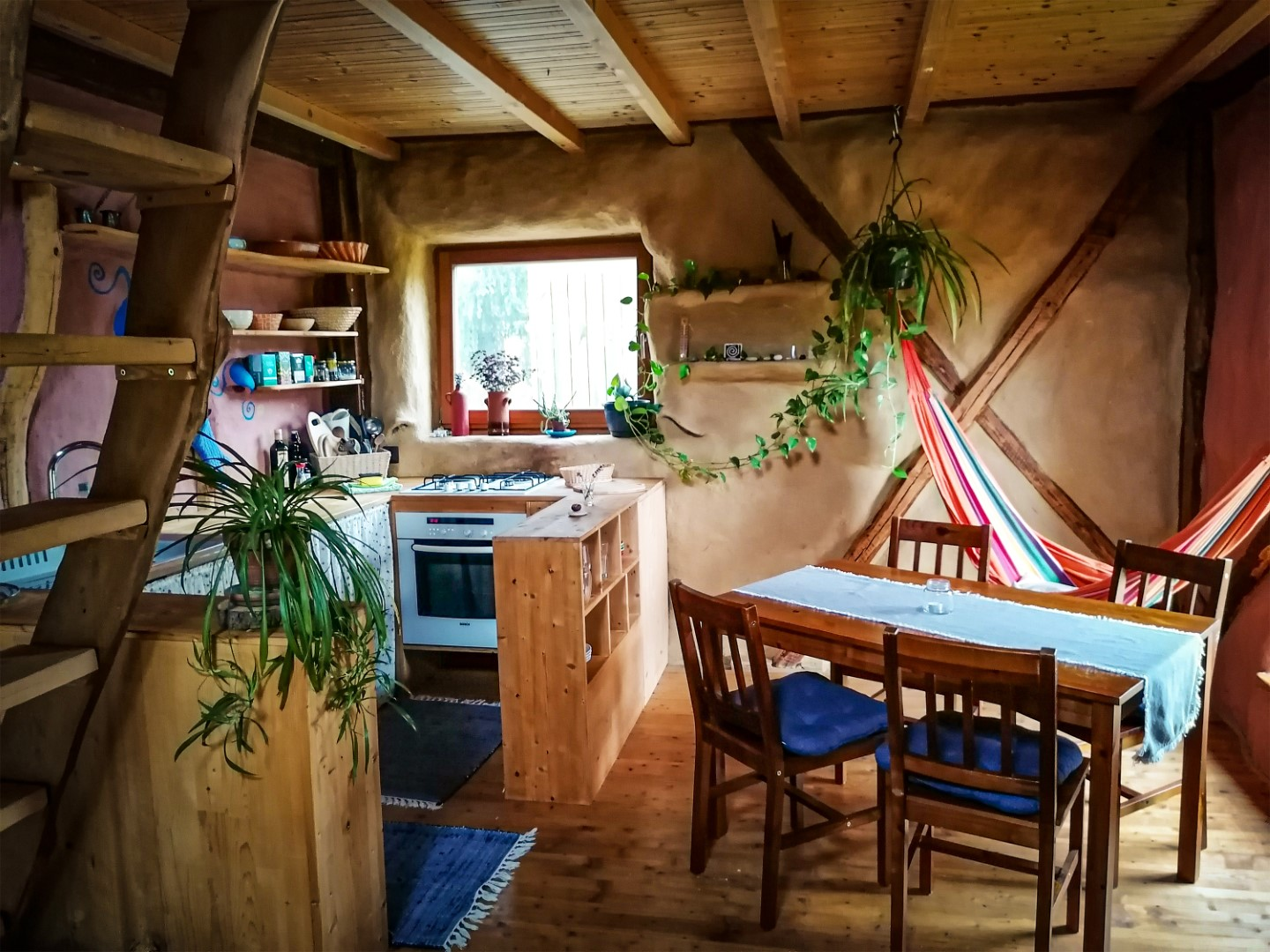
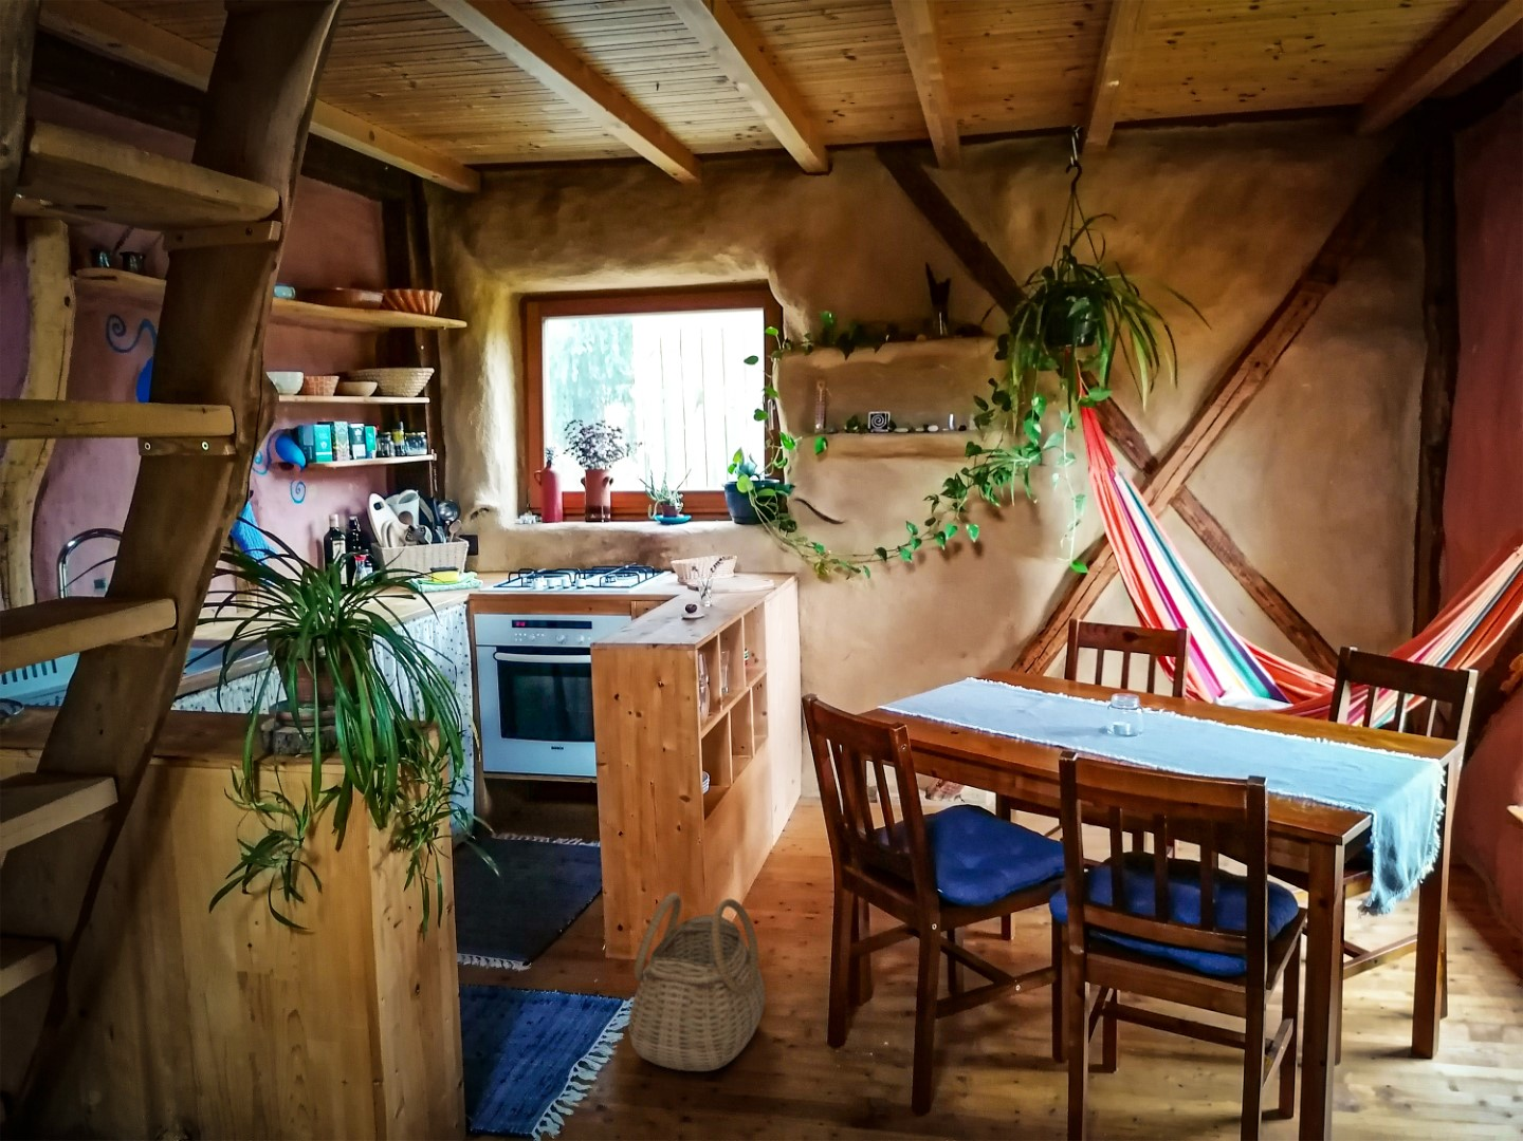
+ basket [627,892,766,1073]
